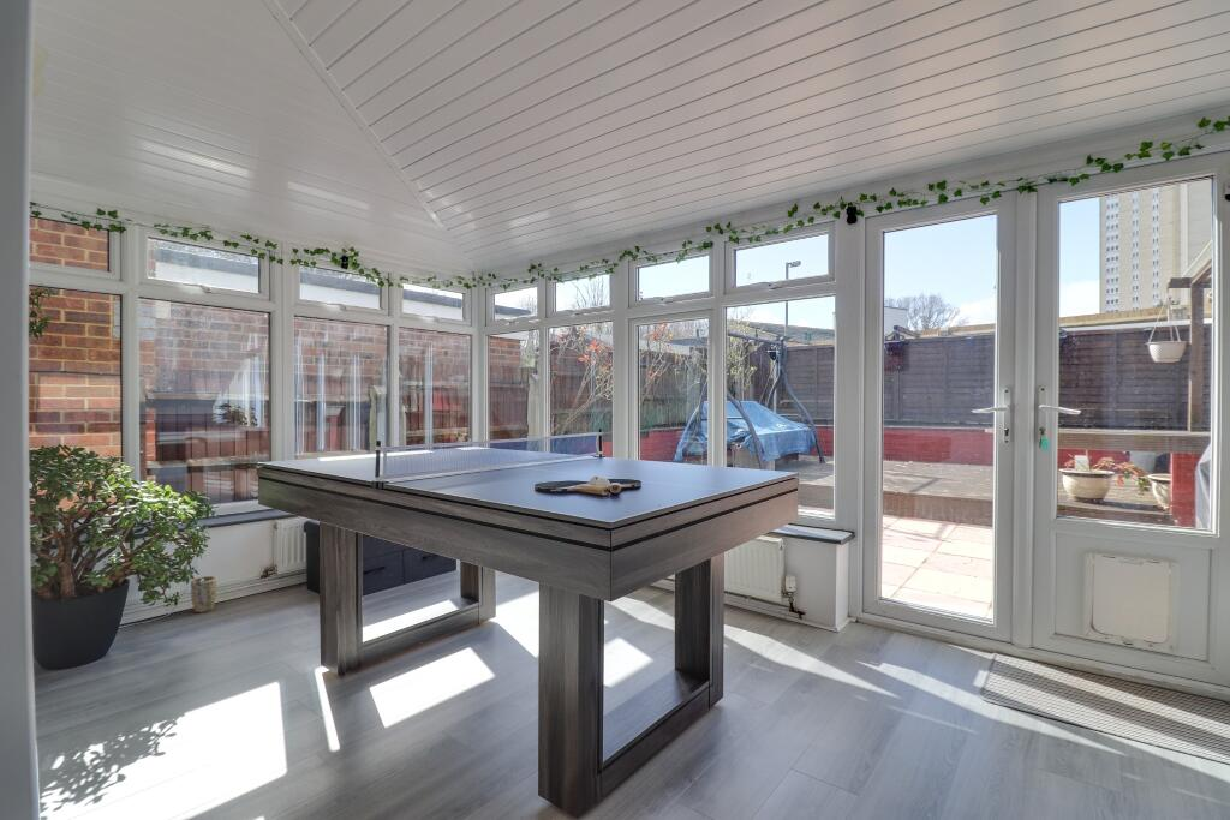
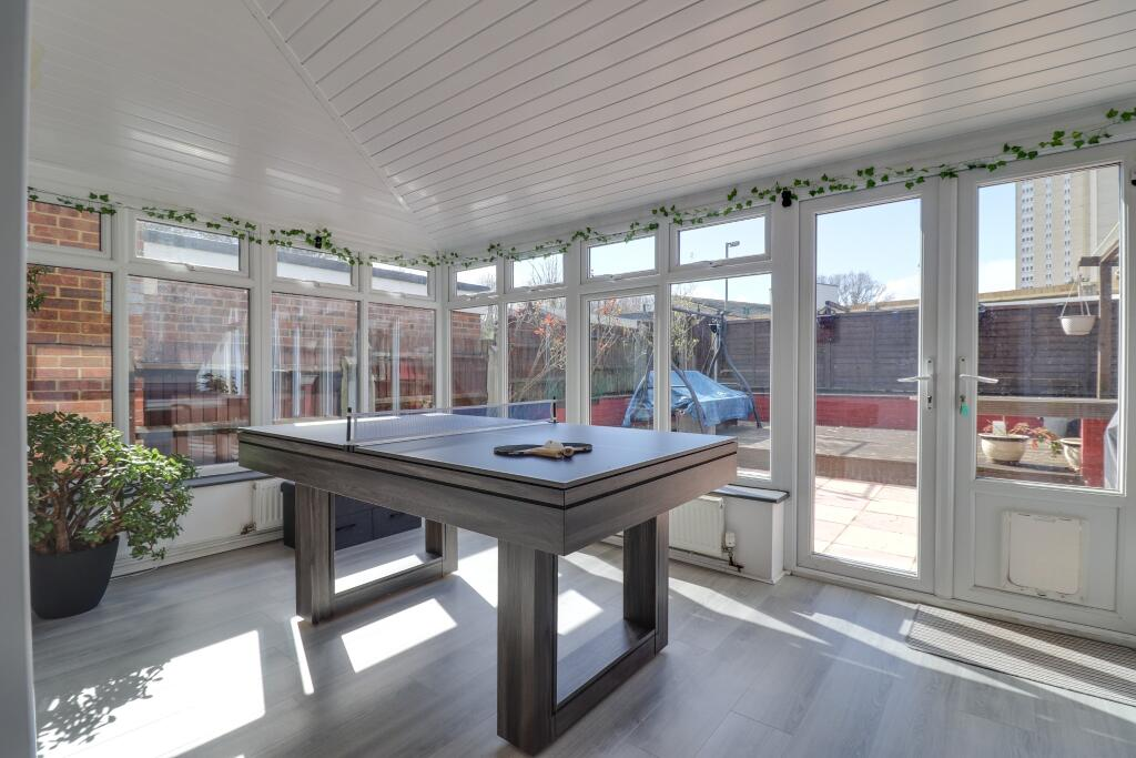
- plant pot [190,575,217,613]
